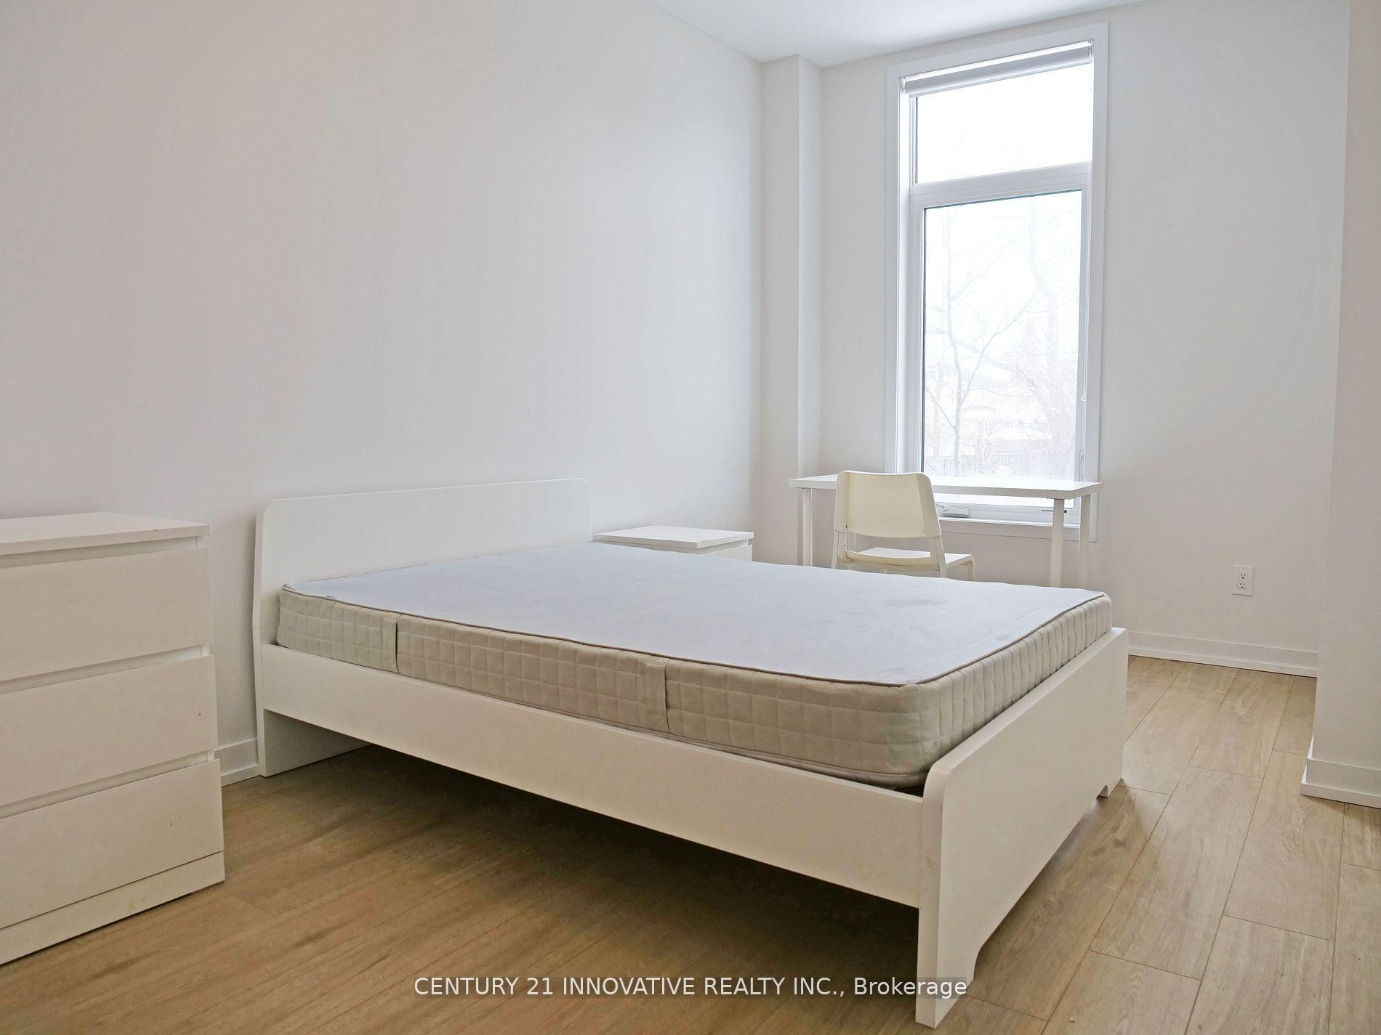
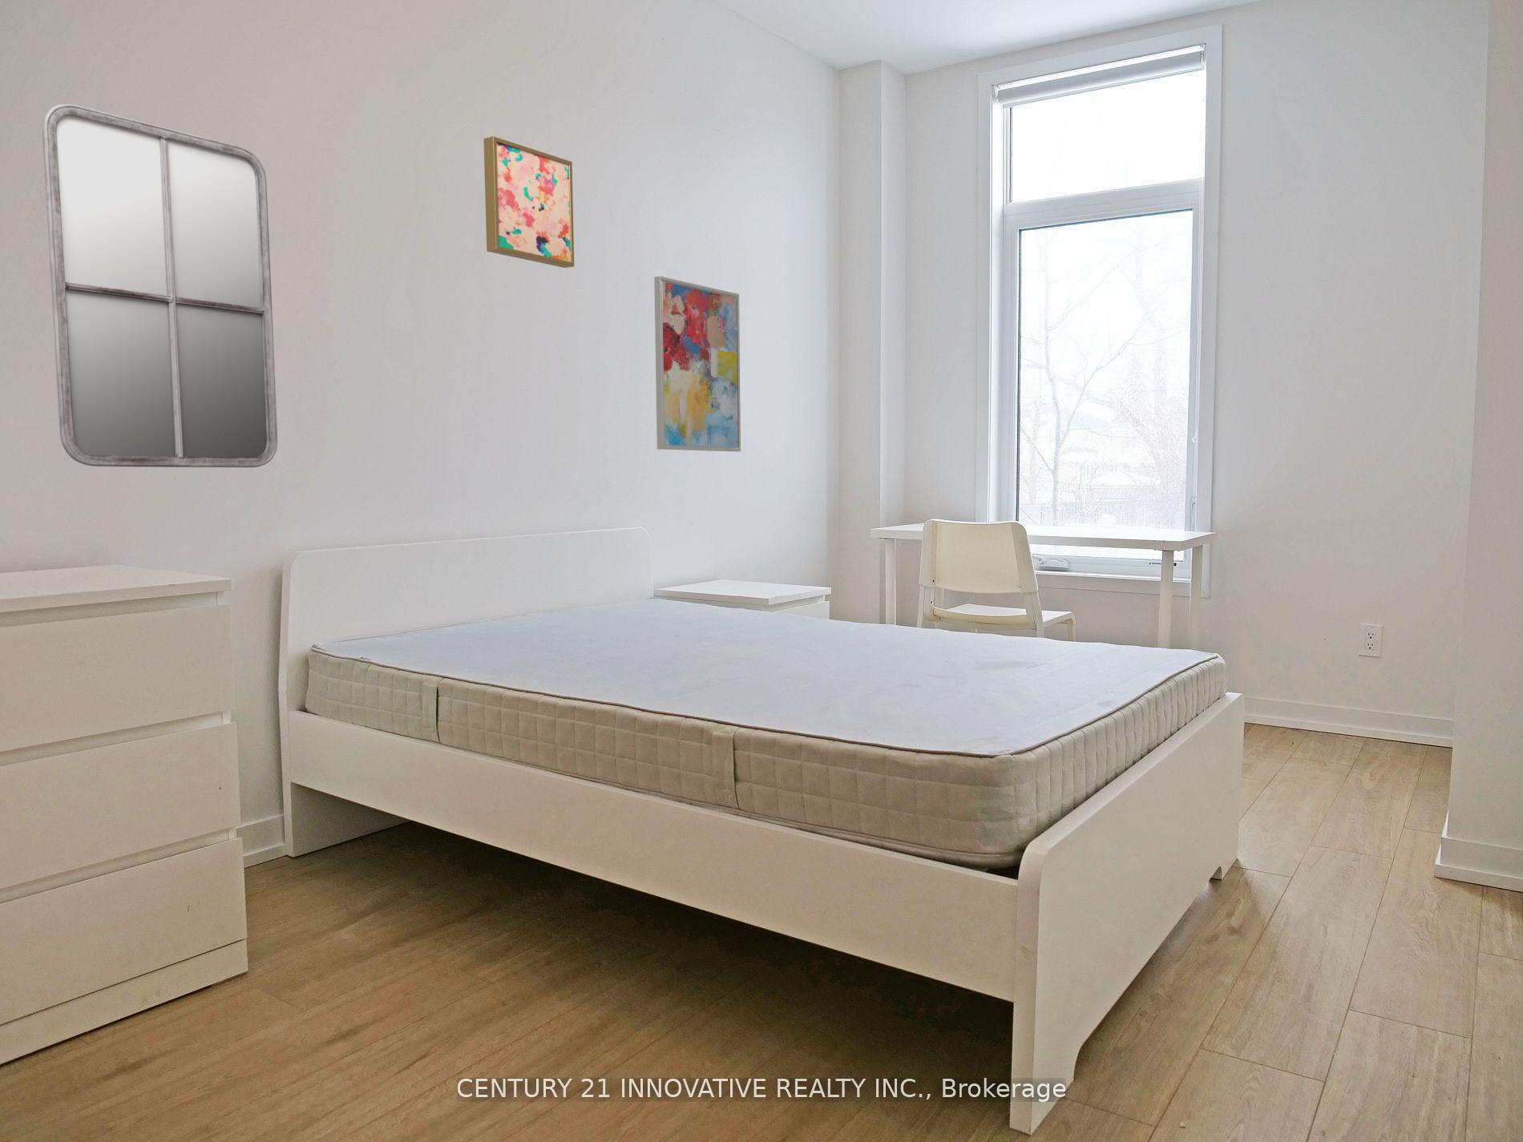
+ wall art [654,276,741,452]
+ home mirror [42,103,278,468]
+ wall art [482,136,574,269]
